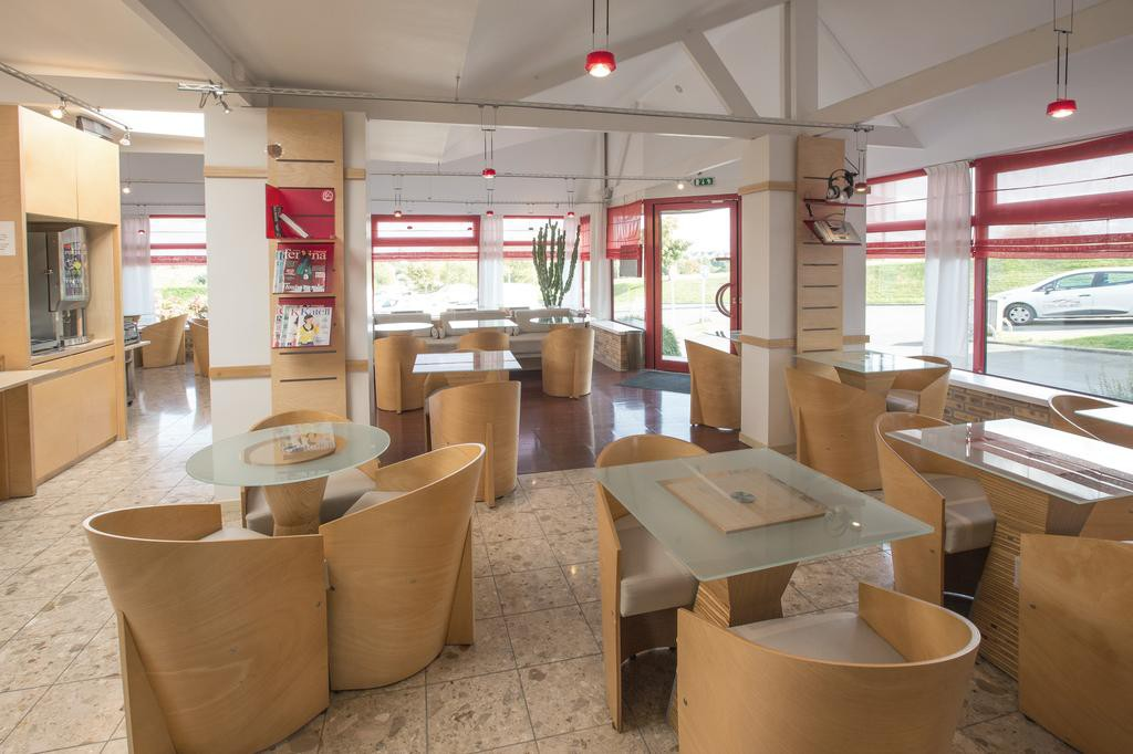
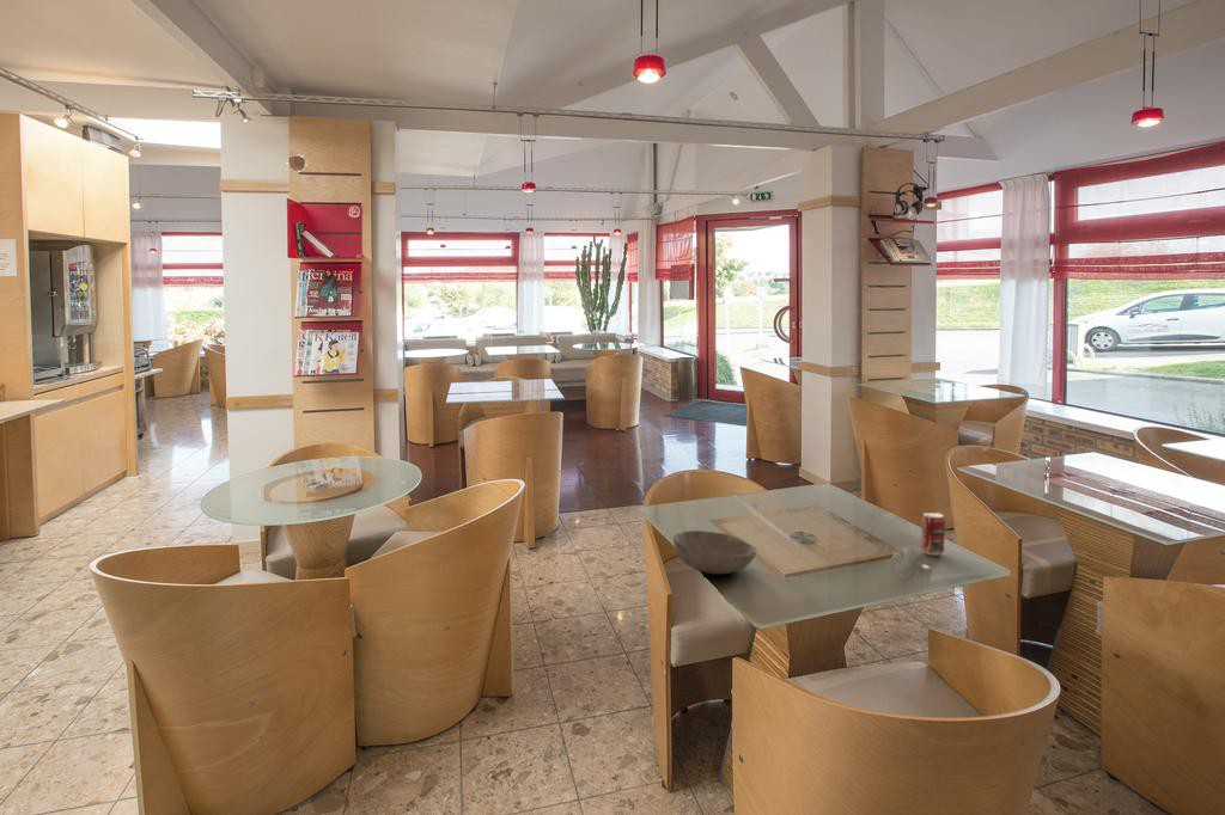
+ beverage can [920,511,946,557]
+ bowl [672,529,758,575]
